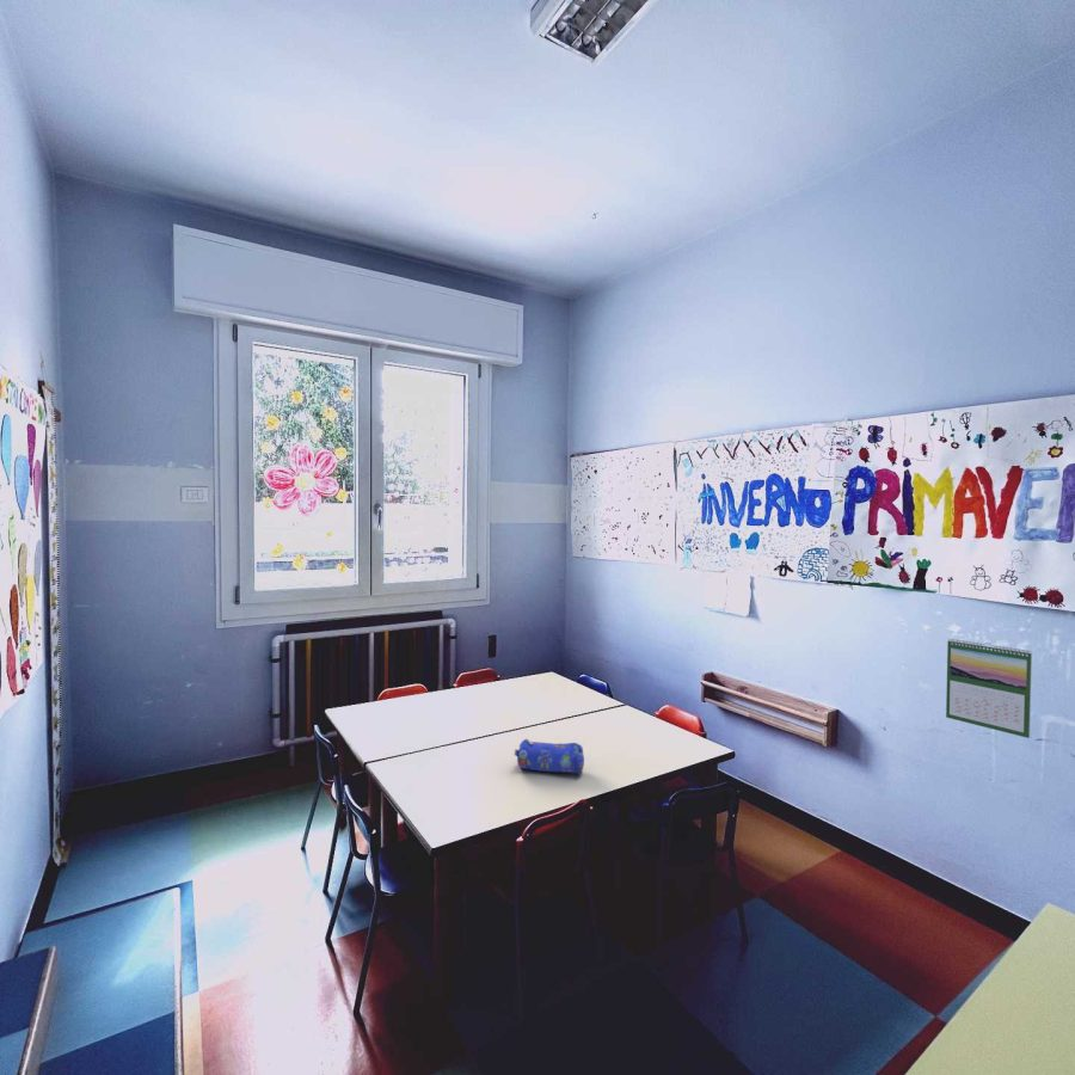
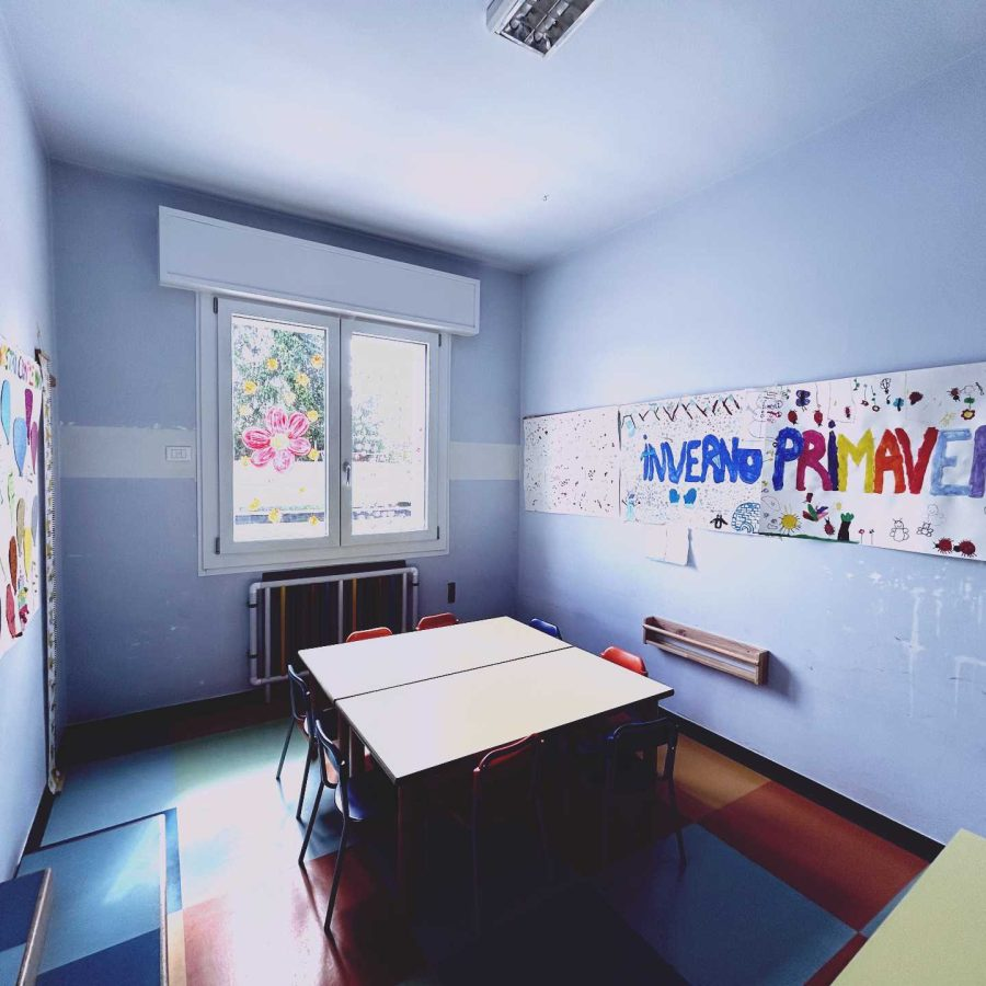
- pencil case [514,738,585,774]
- calendar [945,638,1033,739]
